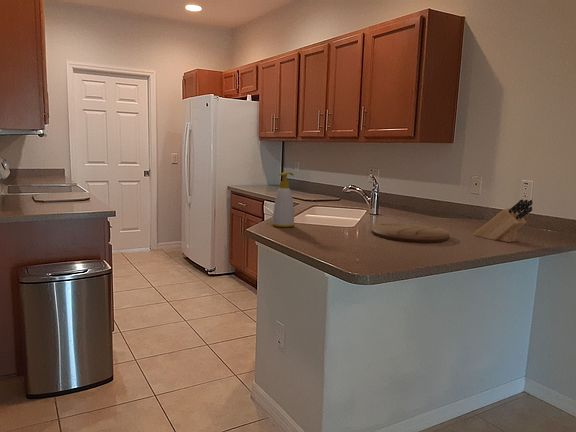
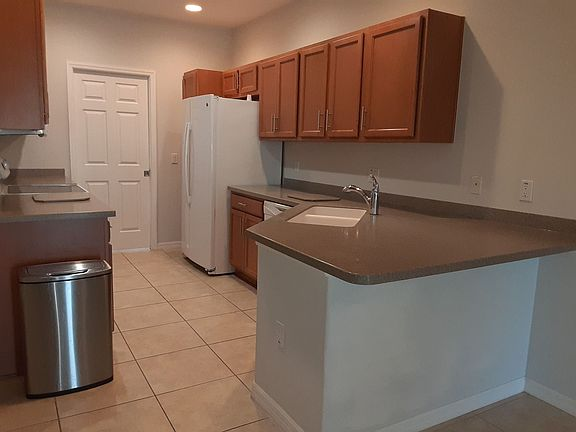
- soap bottle [271,171,295,228]
- knife block [473,198,533,243]
- cutting board [371,222,450,244]
